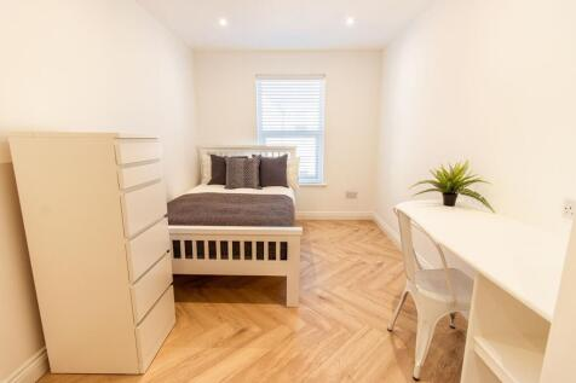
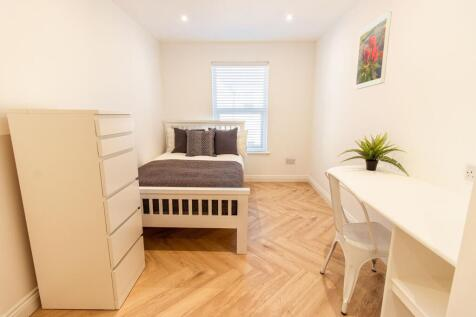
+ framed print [354,11,393,90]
